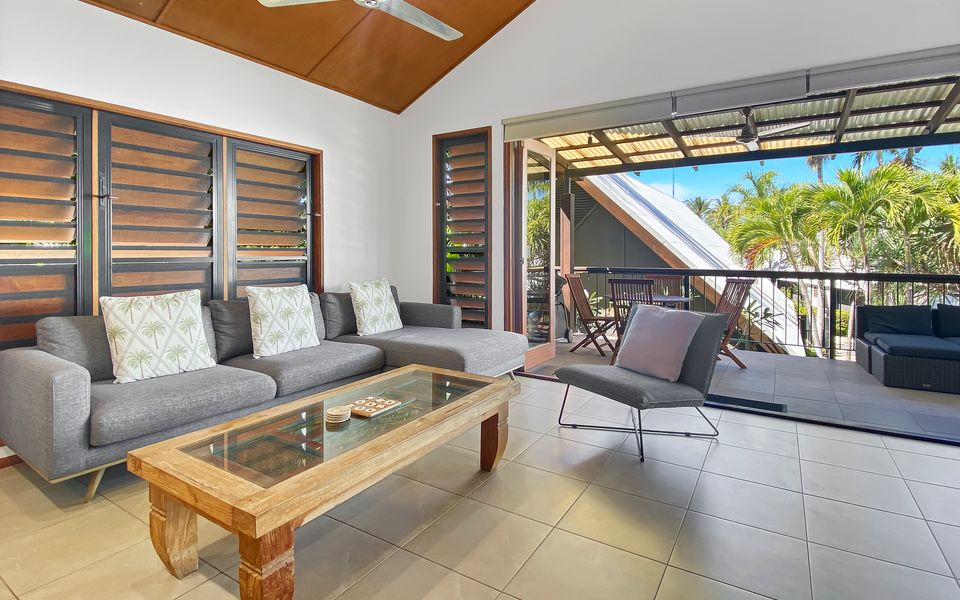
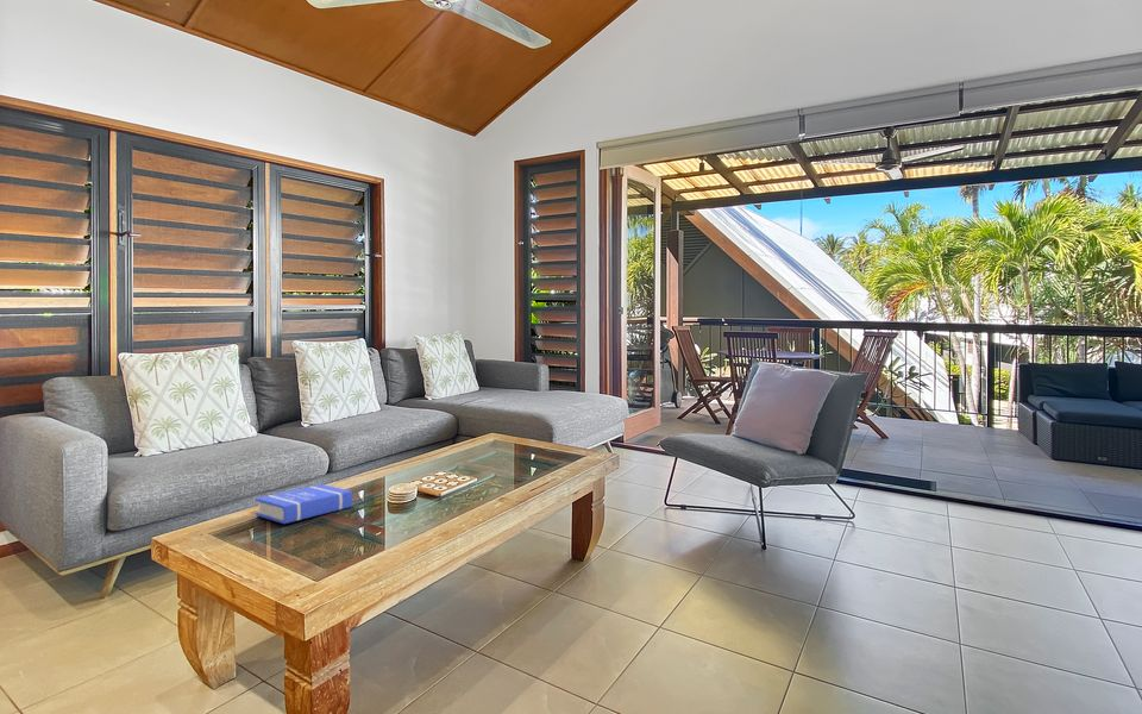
+ book [255,483,353,525]
